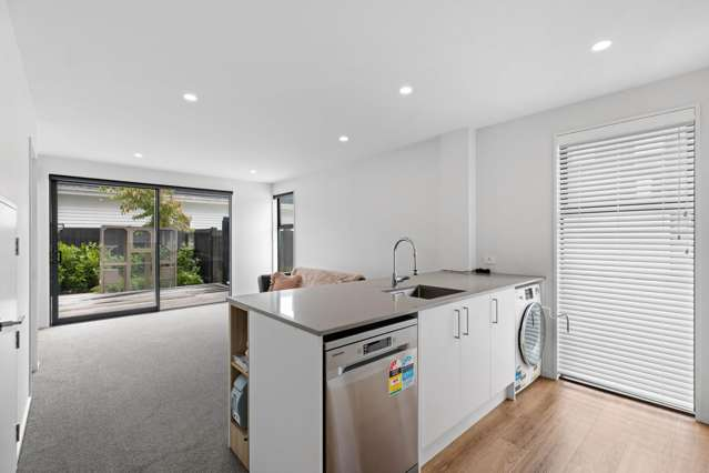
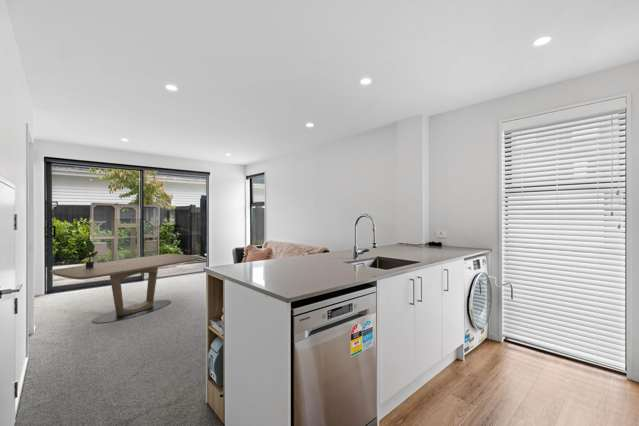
+ dining table [49,253,201,324]
+ potted plant [80,239,100,268]
